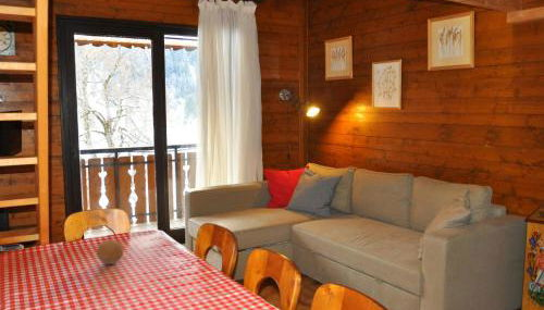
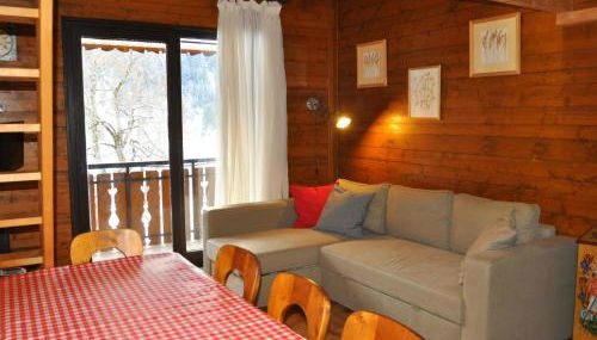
- fruit [96,239,125,265]
